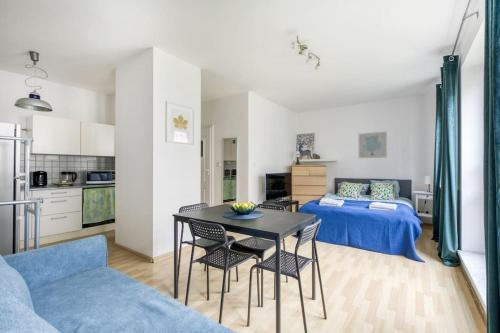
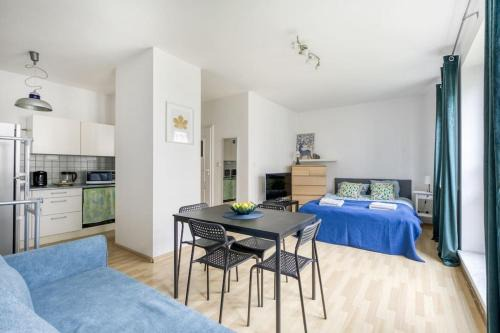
- wall art [358,131,388,159]
